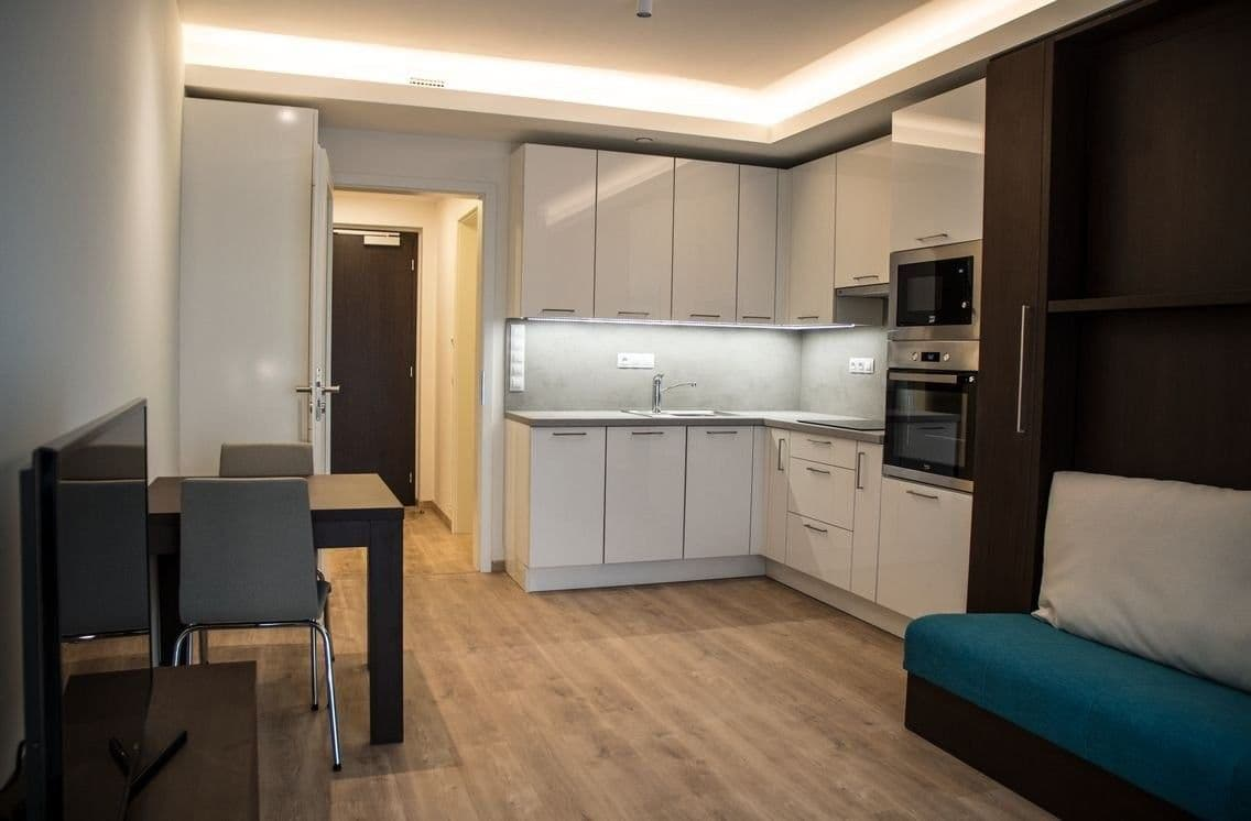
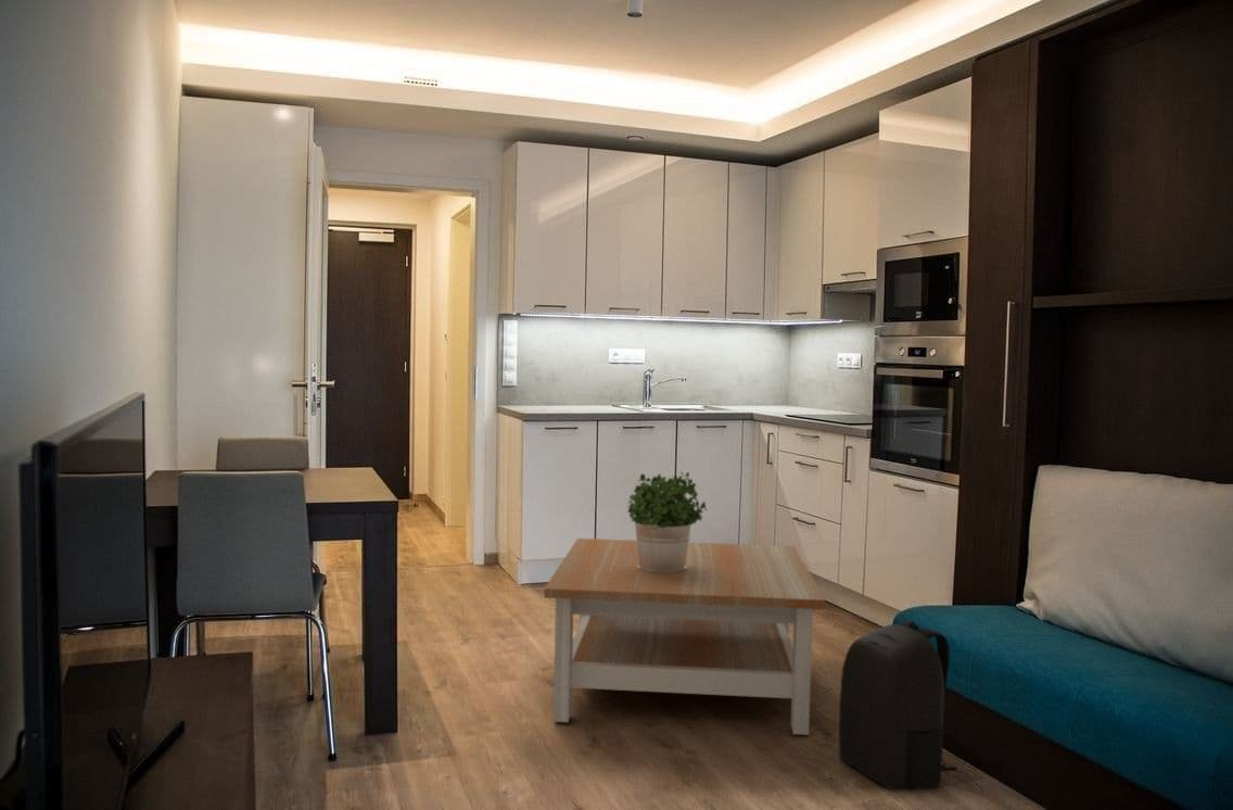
+ backpack [838,618,958,790]
+ potted plant [626,470,708,573]
+ coffee table [543,537,826,736]
